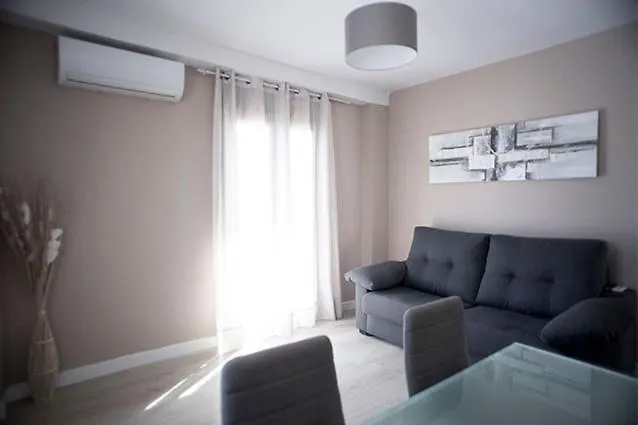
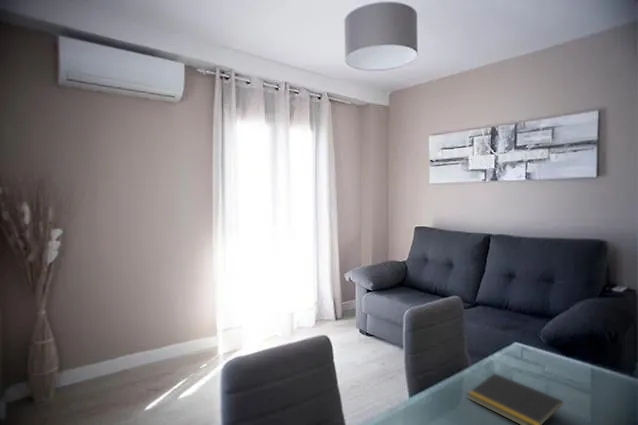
+ notepad [465,372,564,425]
